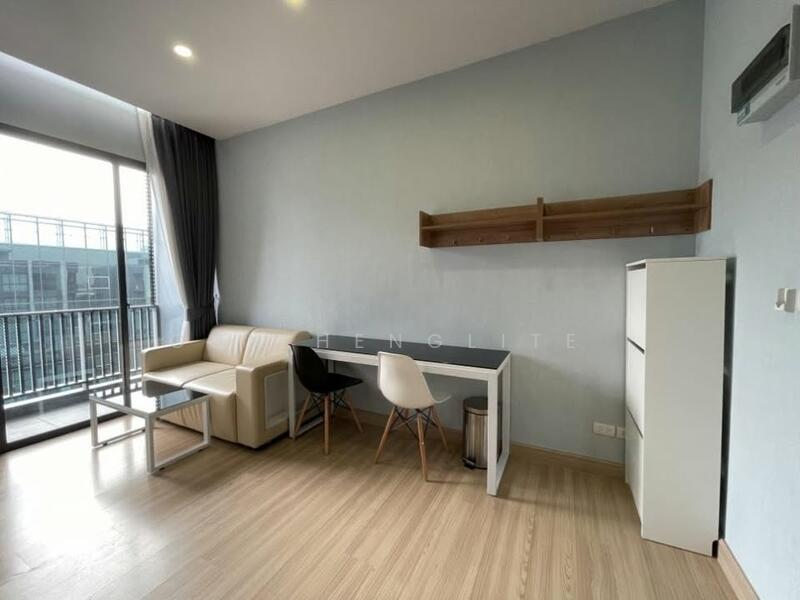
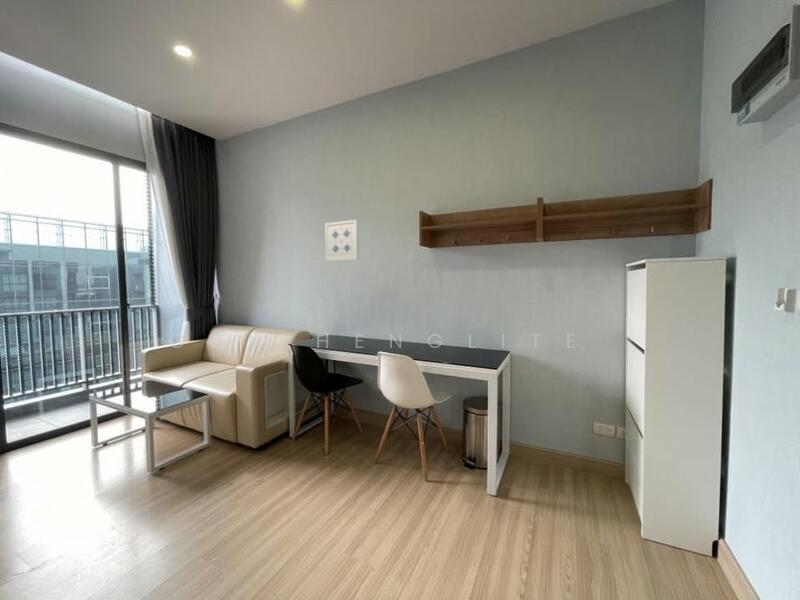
+ wall art [324,219,360,262]
